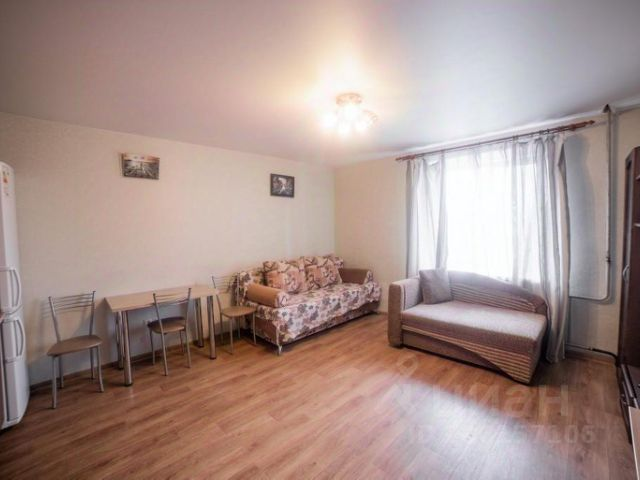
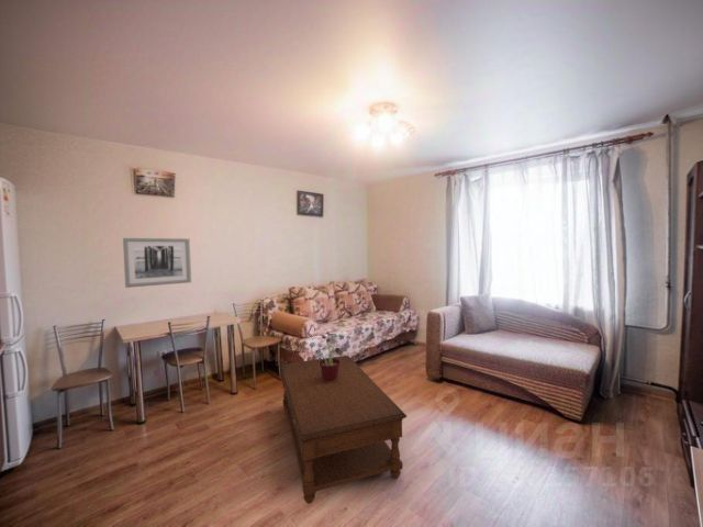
+ wall art [122,237,192,289]
+ potted plant [314,330,345,382]
+ coffee table [278,355,408,505]
